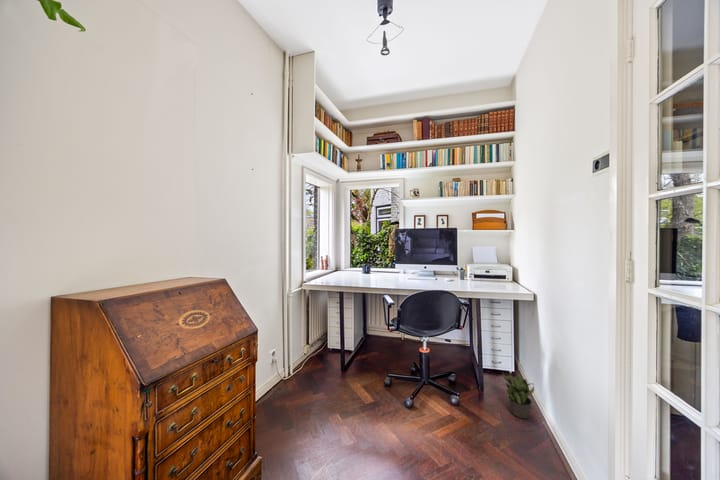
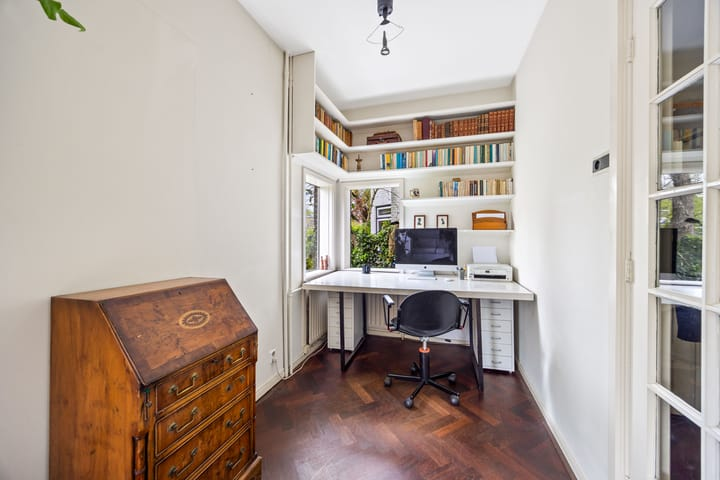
- potted plant [502,372,536,420]
